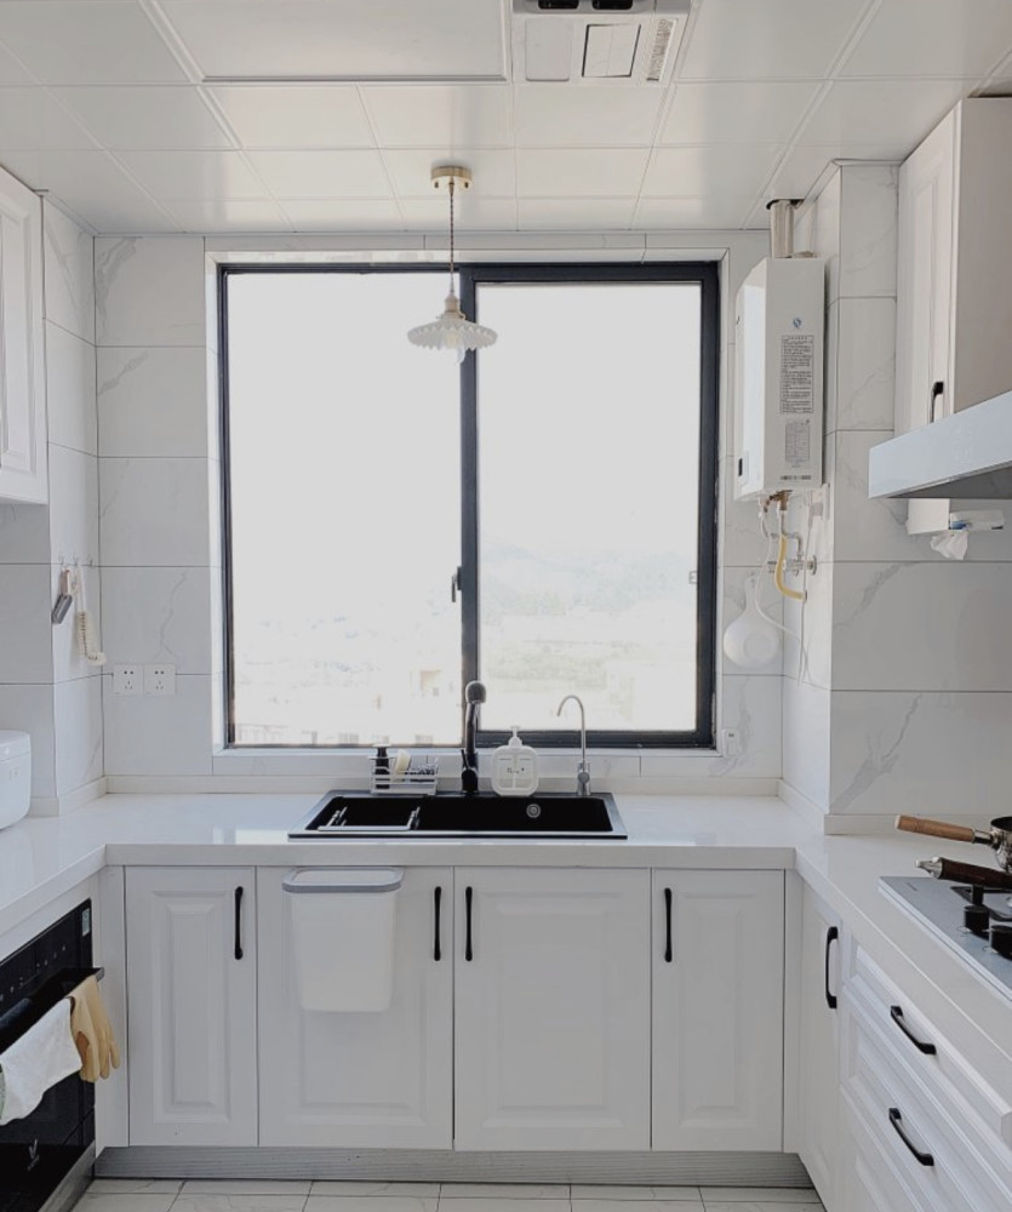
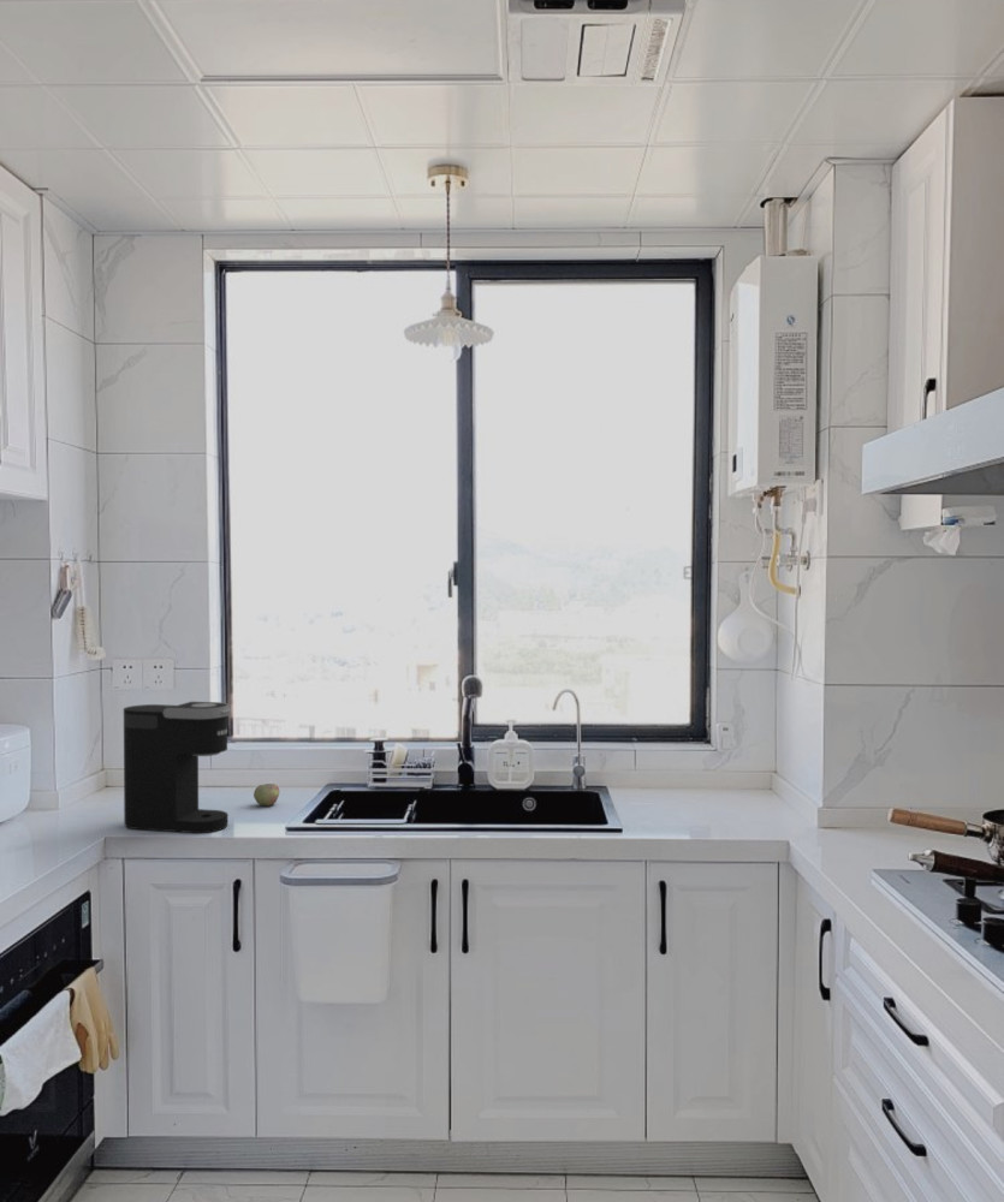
+ coffee maker [123,701,232,834]
+ apple [253,783,280,807]
